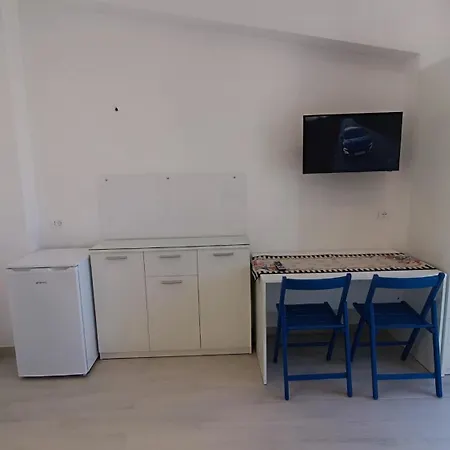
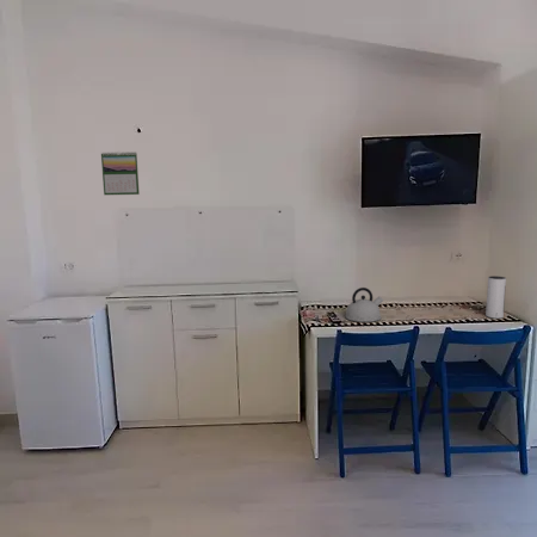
+ calendar [100,150,141,196]
+ speaker [484,274,507,320]
+ kettle [344,286,384,323]
